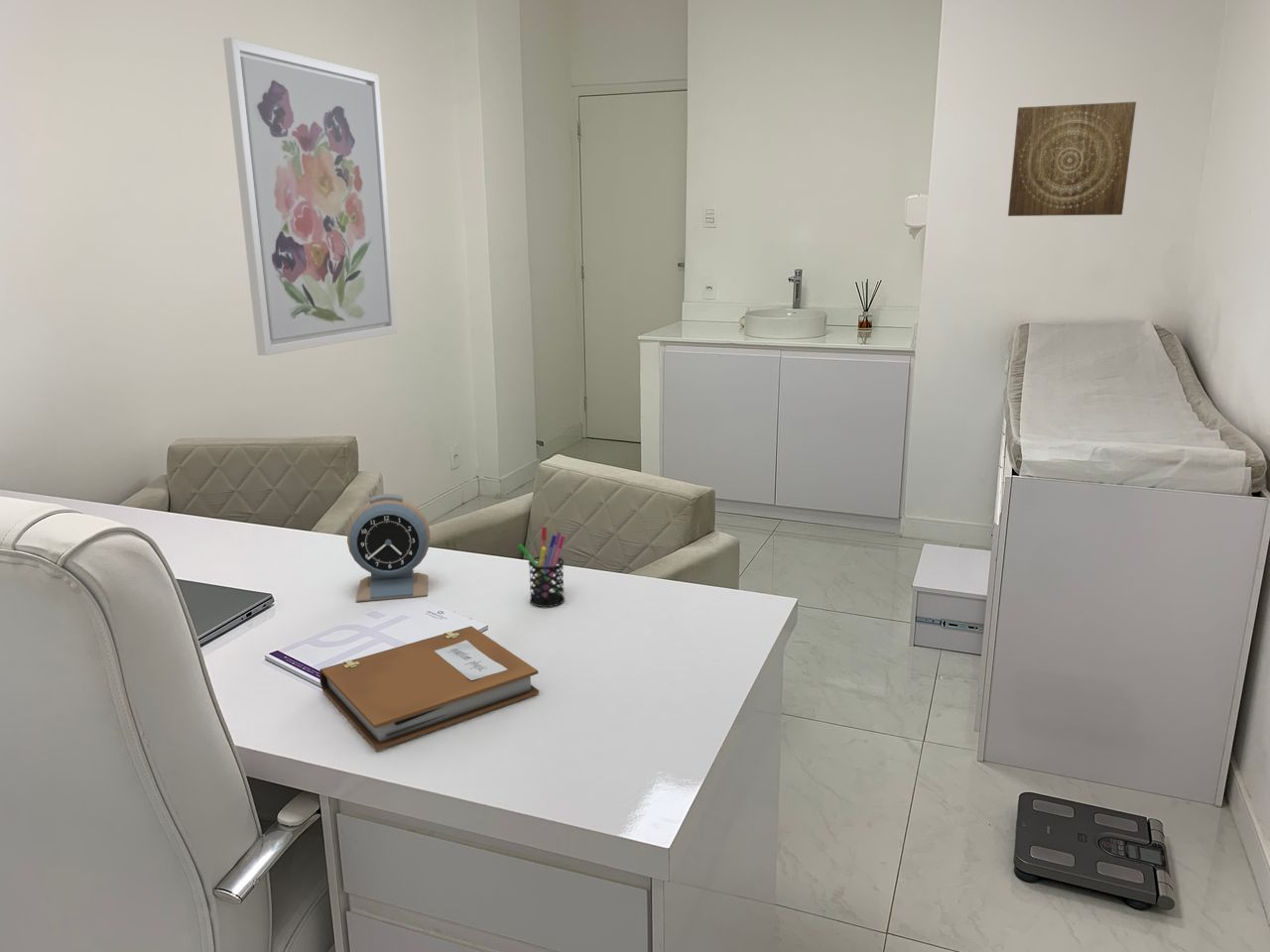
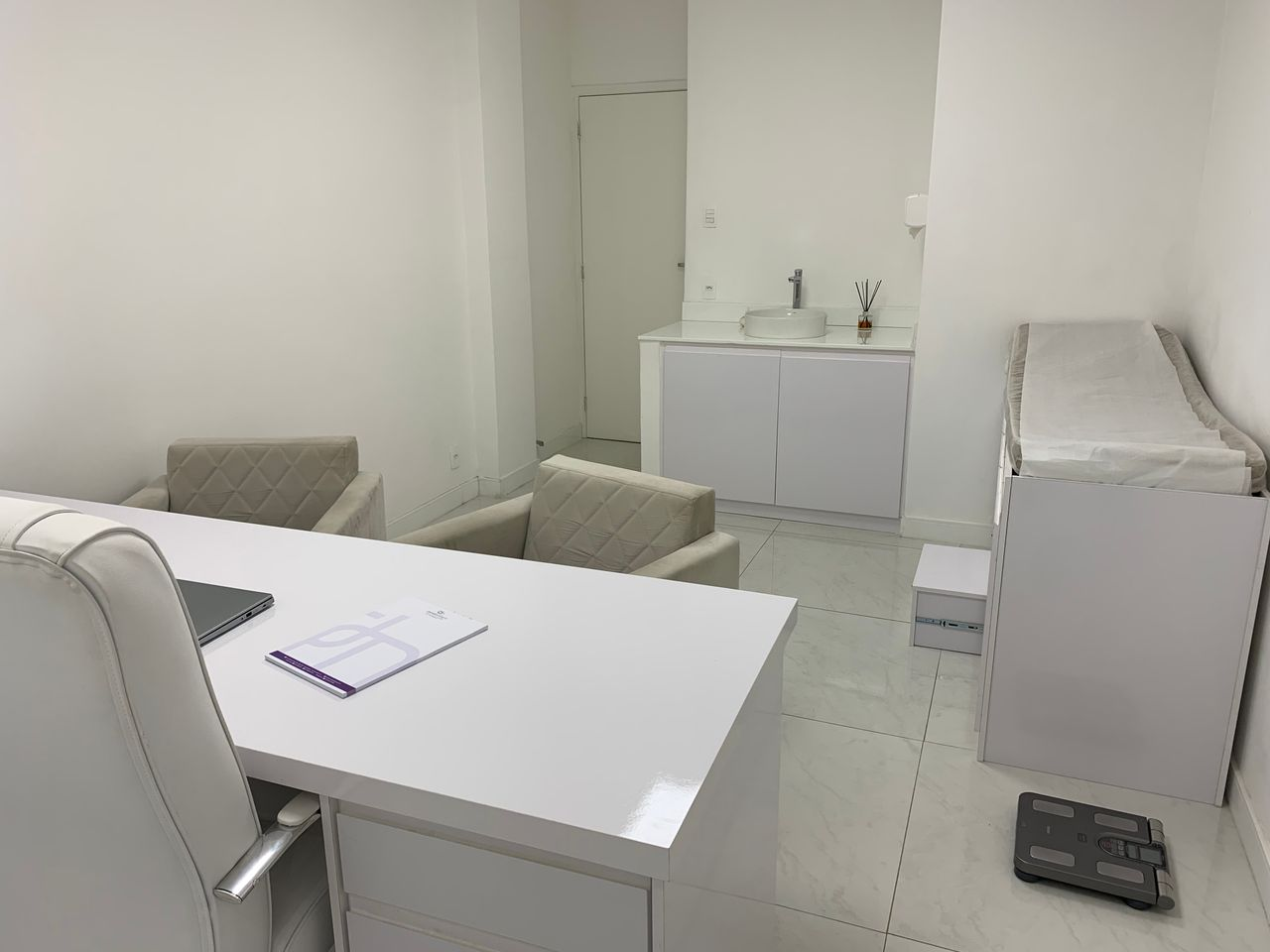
- wall art [1007,101,1137,217]
- alarm clock [346,493,431,602]
- wall art [222,37,398,356]
- notebook [318,626,540,751]
- pen holder [517,526,566,608]
